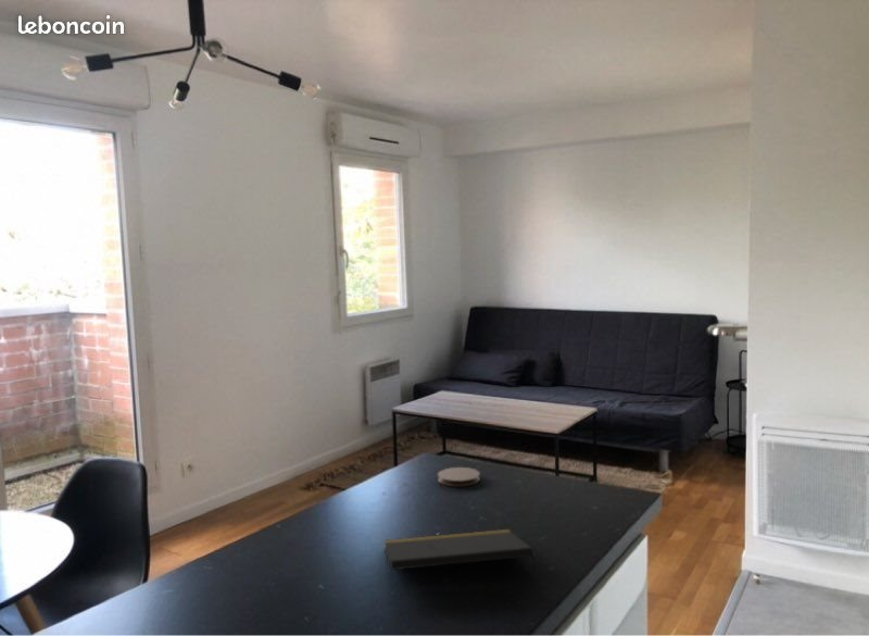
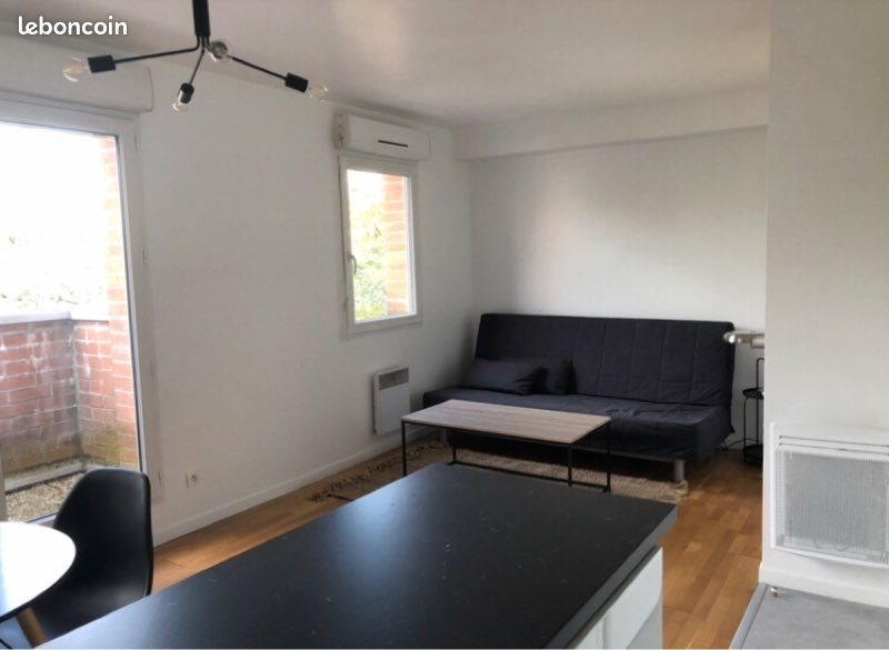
- coaster [437,466,481,487]
- notepad [383,528,538,575]
